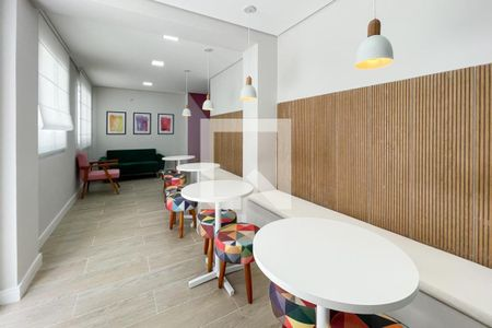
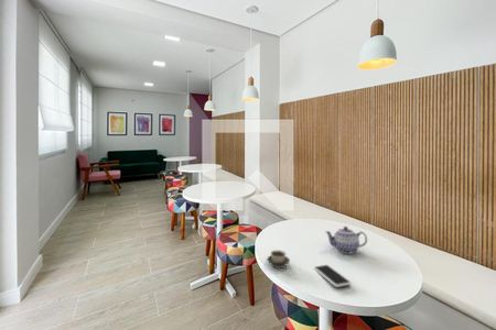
+ smartphone [313,264,352,288]
+ teapot [324,226,368,254]
+ cup [266,250,291,270]
